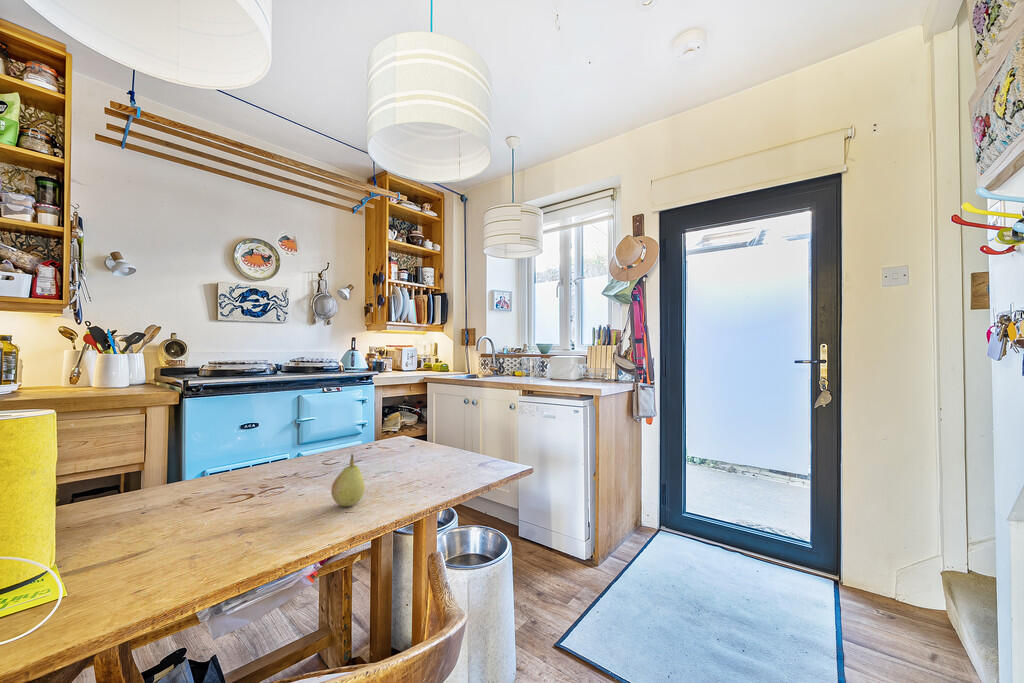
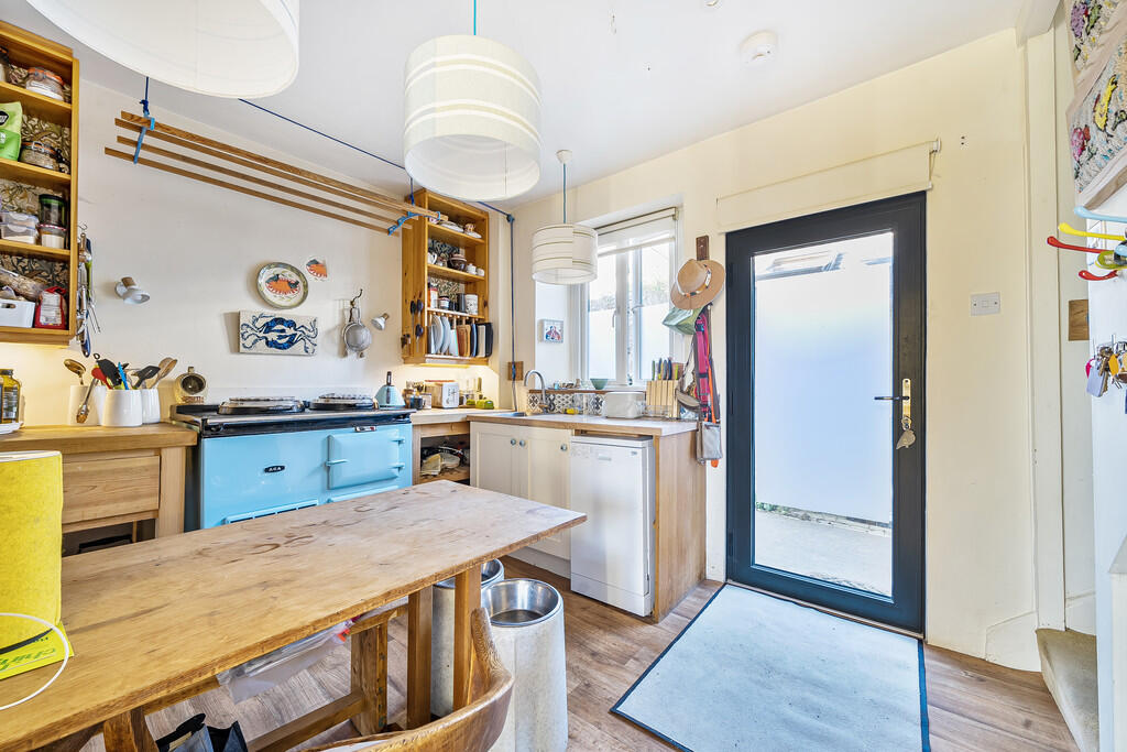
- fruit [330,453,366,507]
